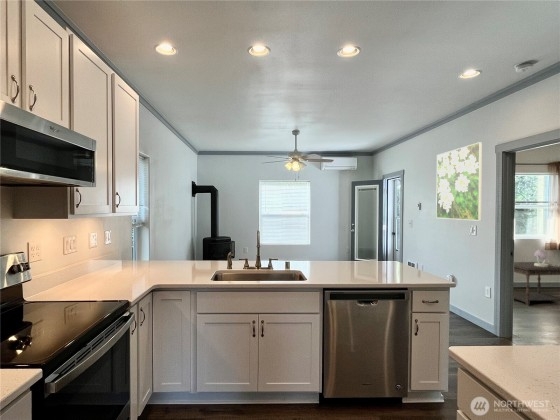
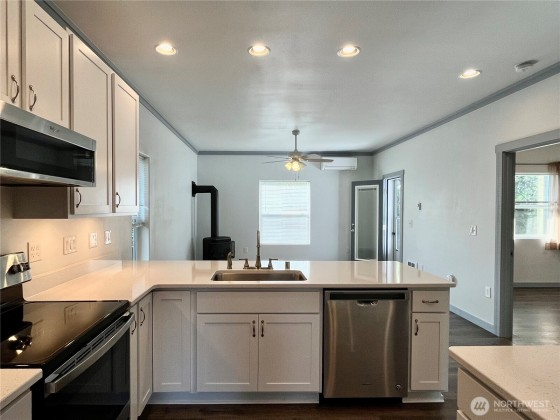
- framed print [435,141,483,222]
- table lamp [533,248,560,267]
- side table [513,261,560,307]
